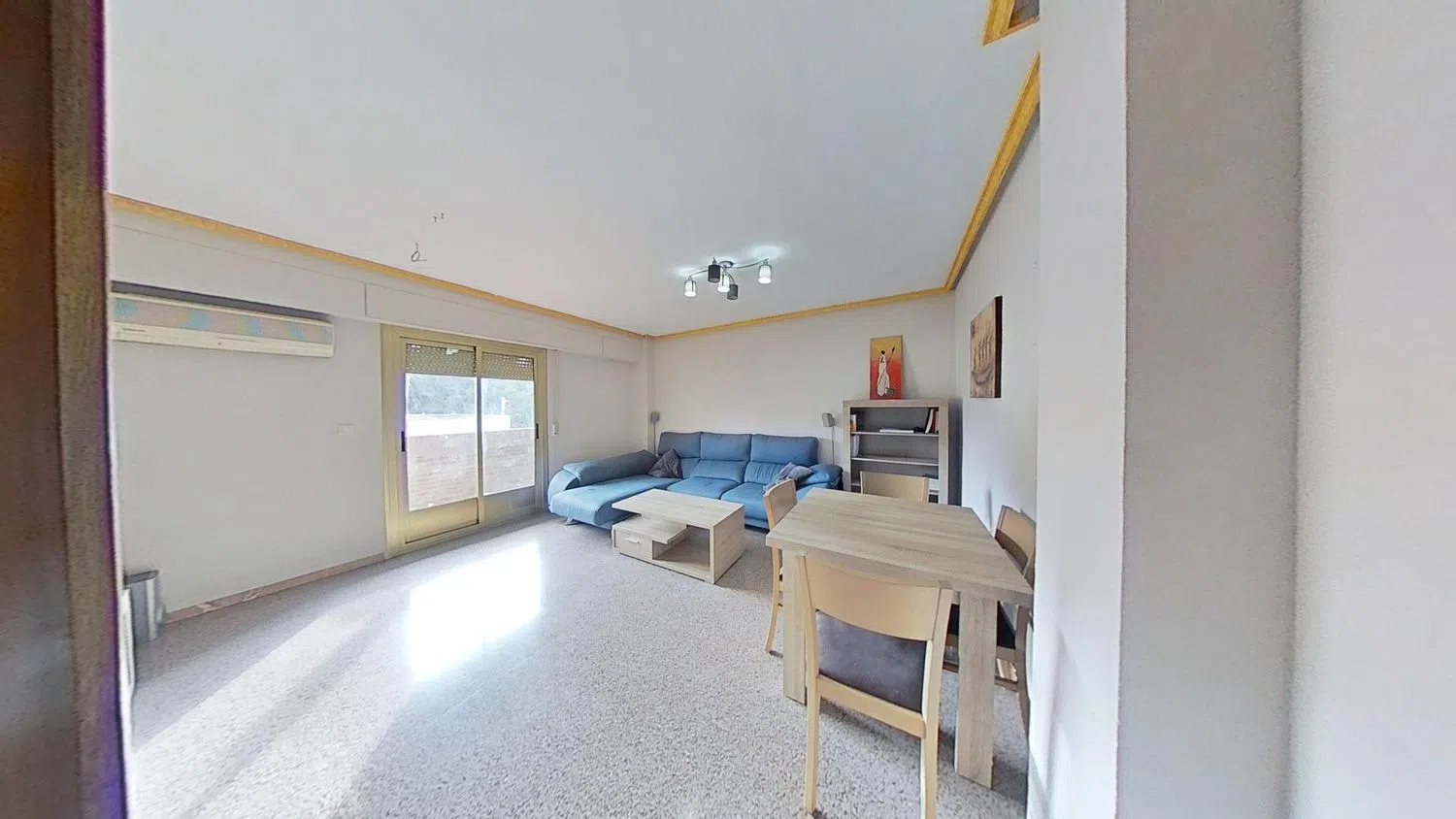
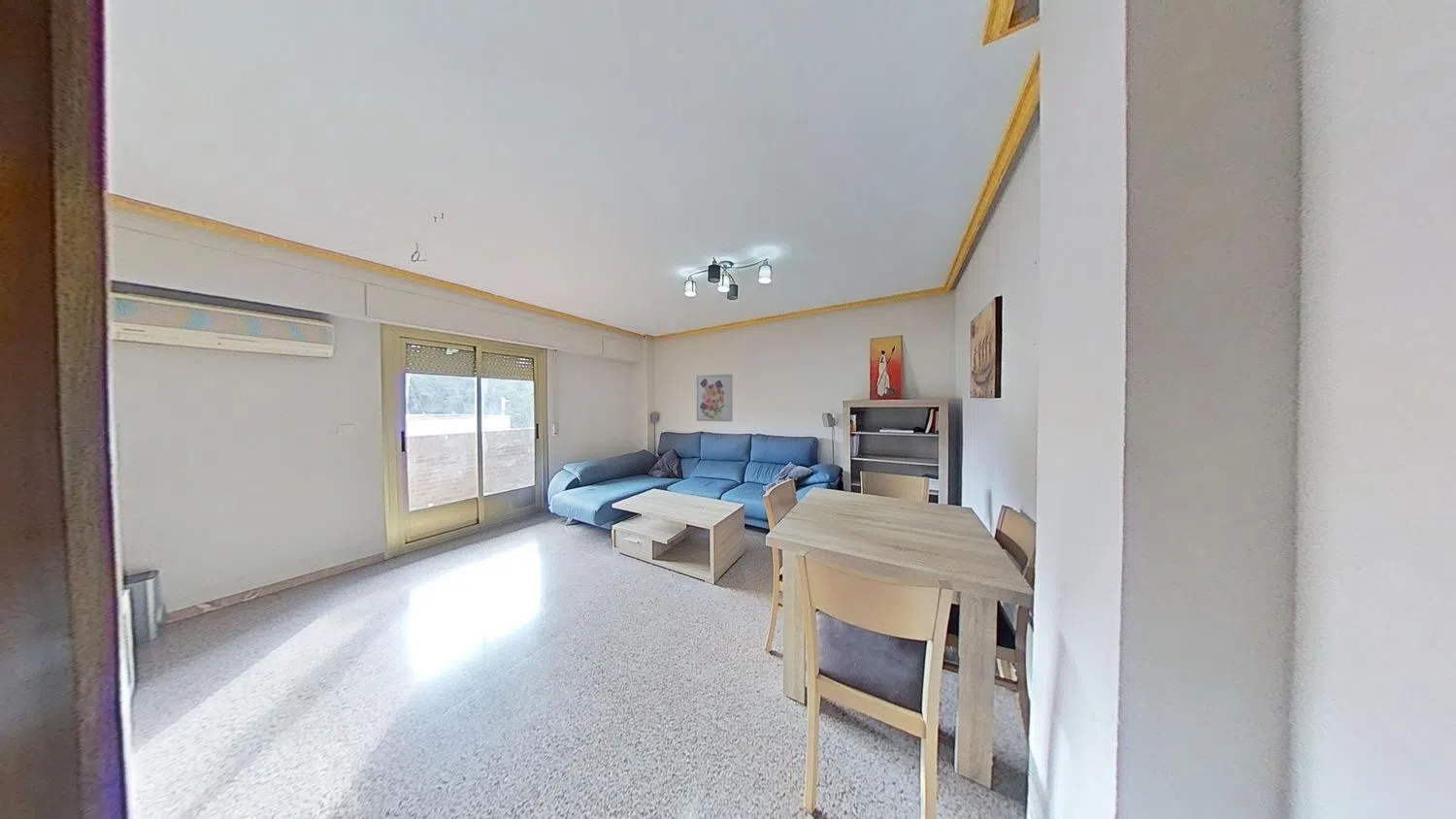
+ wall art [696,374,734,422]
